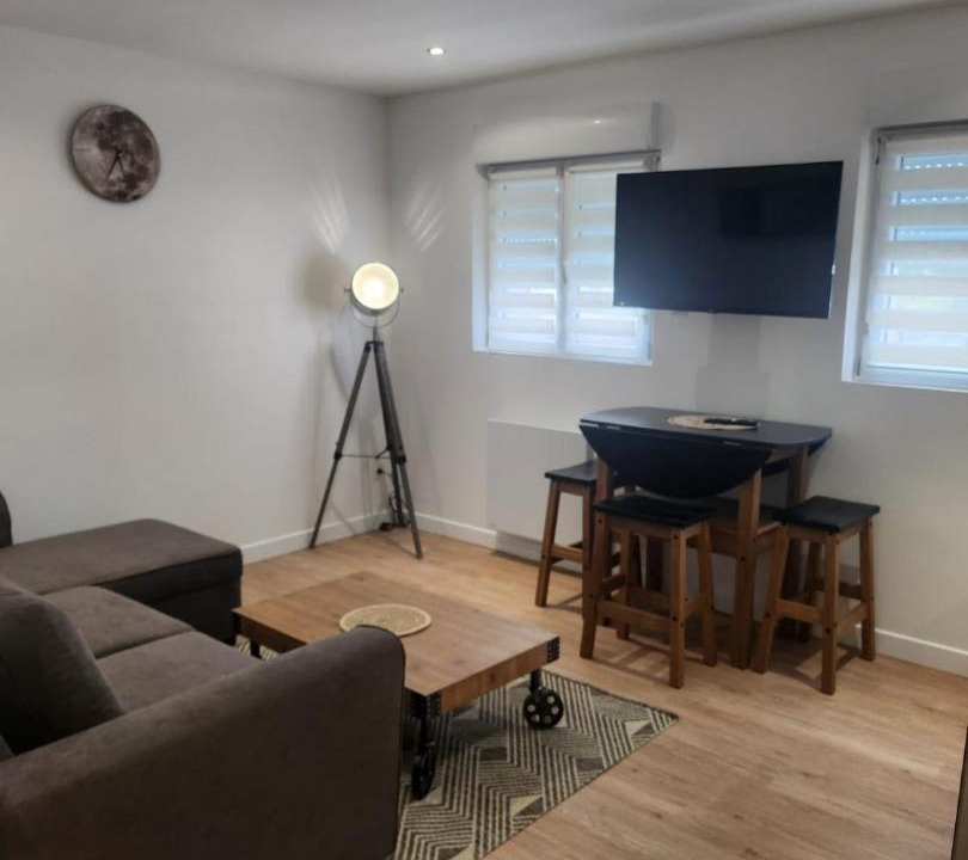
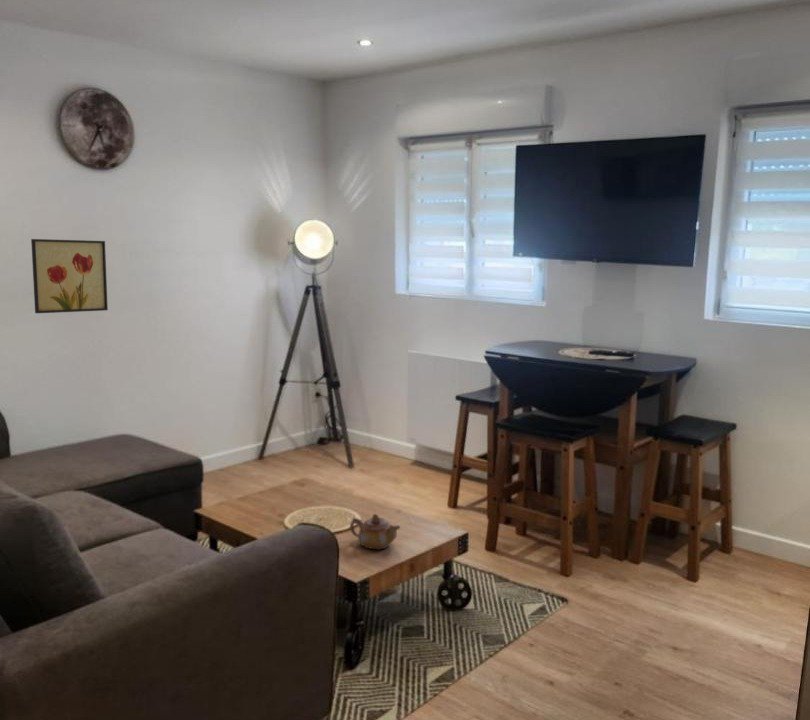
+ teapot [349,513,401,551]
+ wall art [30,238,109,314]
